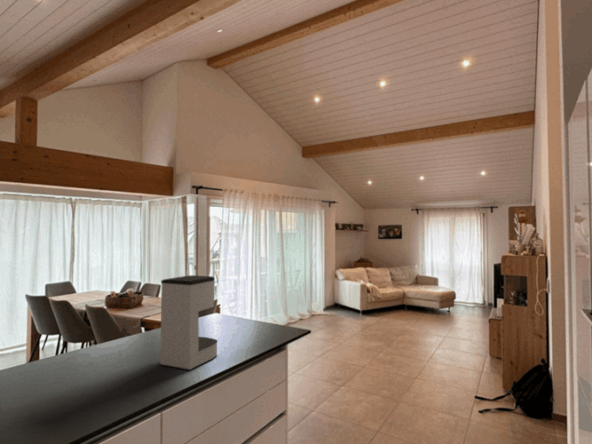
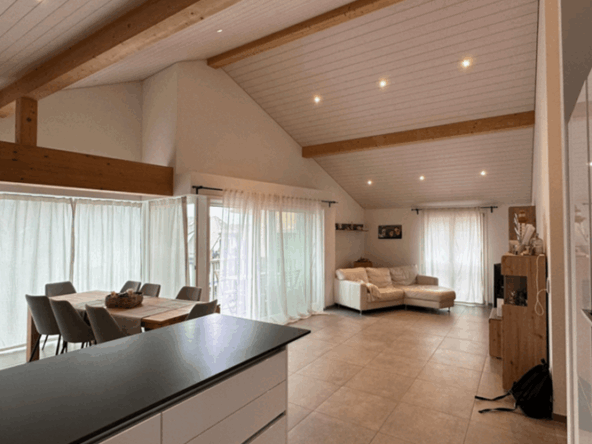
- coffee maker [159,274,219,372]
